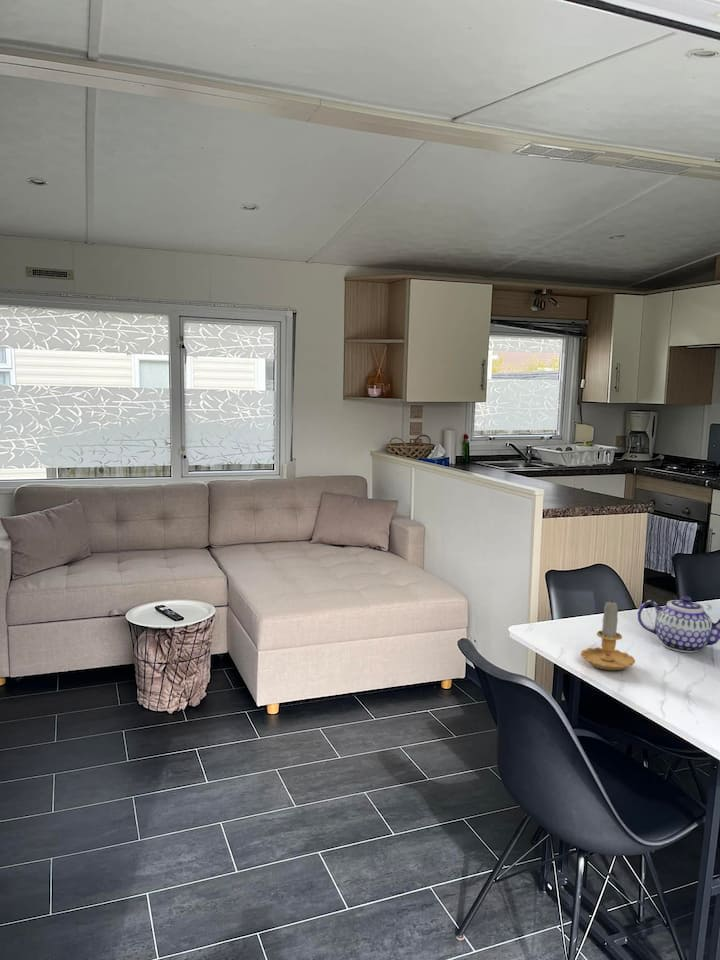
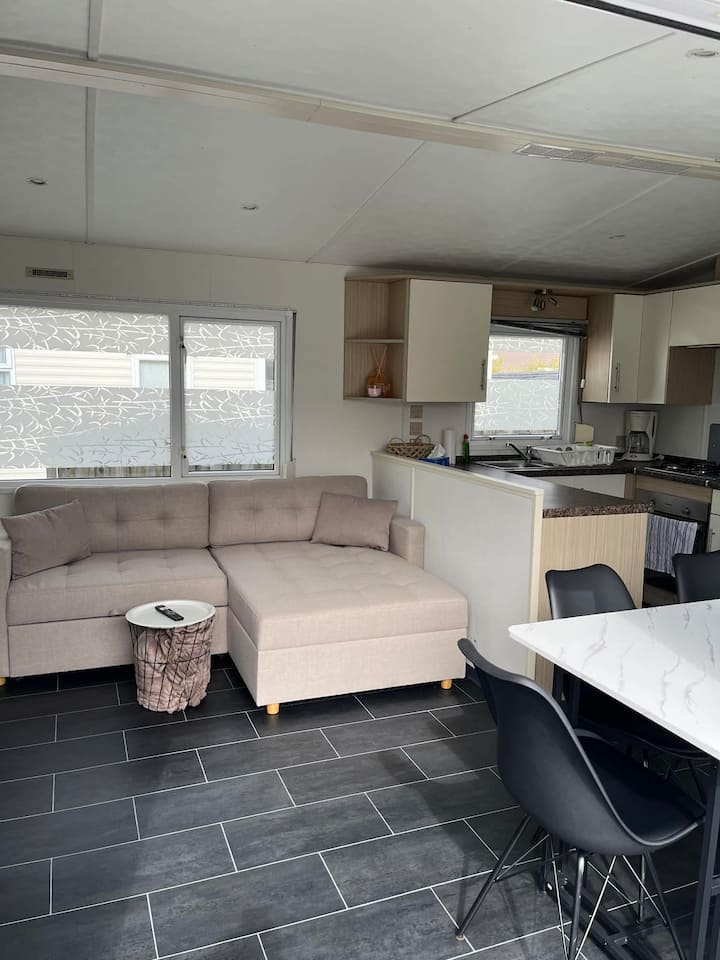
- teapot [637,595,720,653]
- candle [580,601,636,671]
